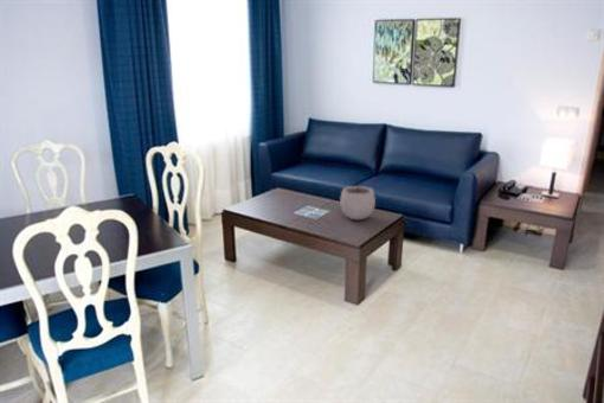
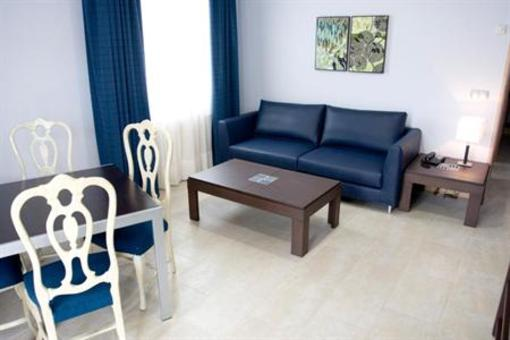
- plant pot [339,177,377,220]
